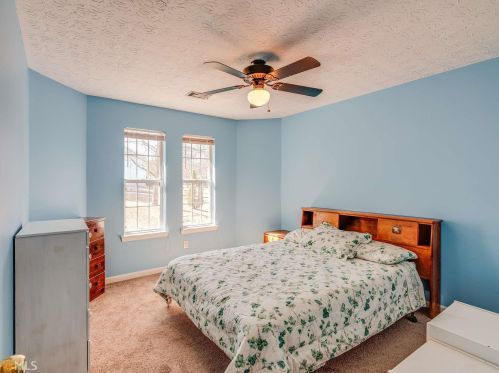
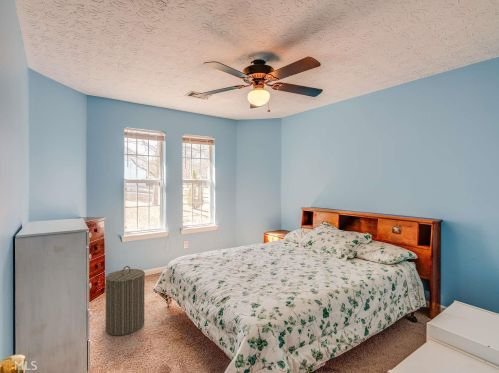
+ laundry hamper [104,265,146,337]
